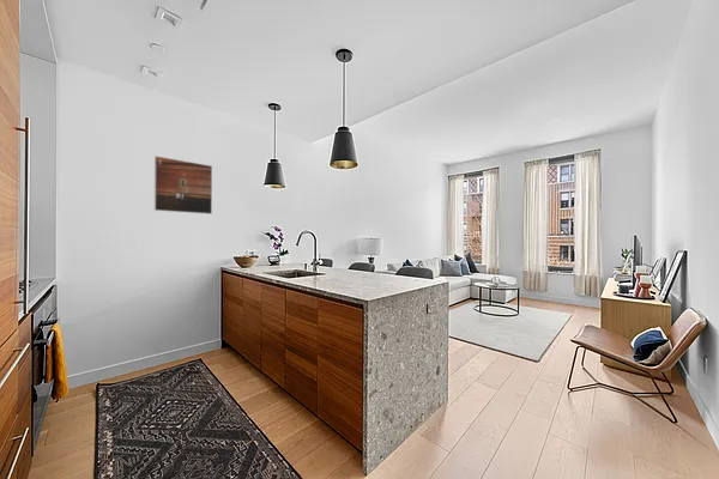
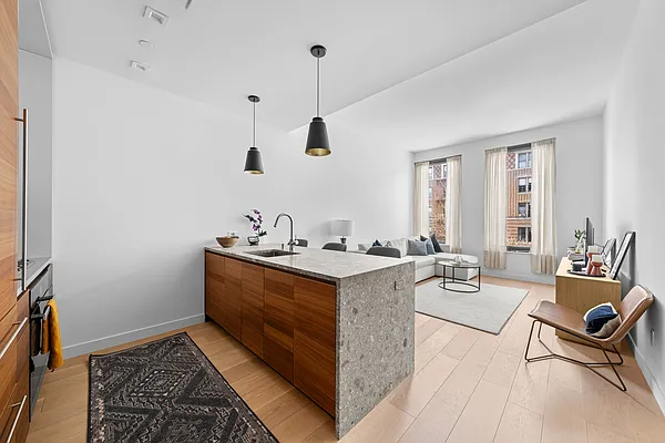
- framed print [153,154,213,216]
